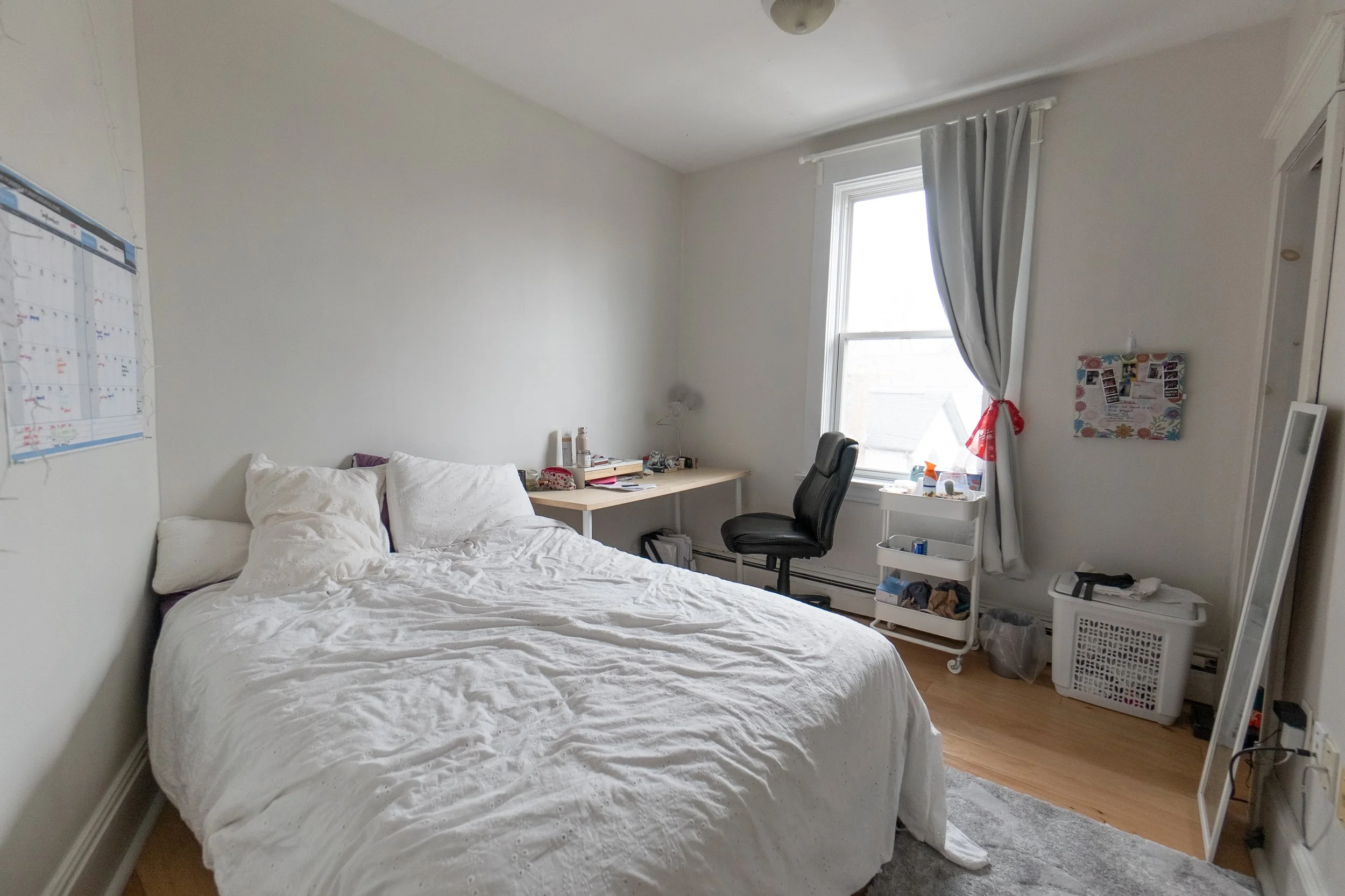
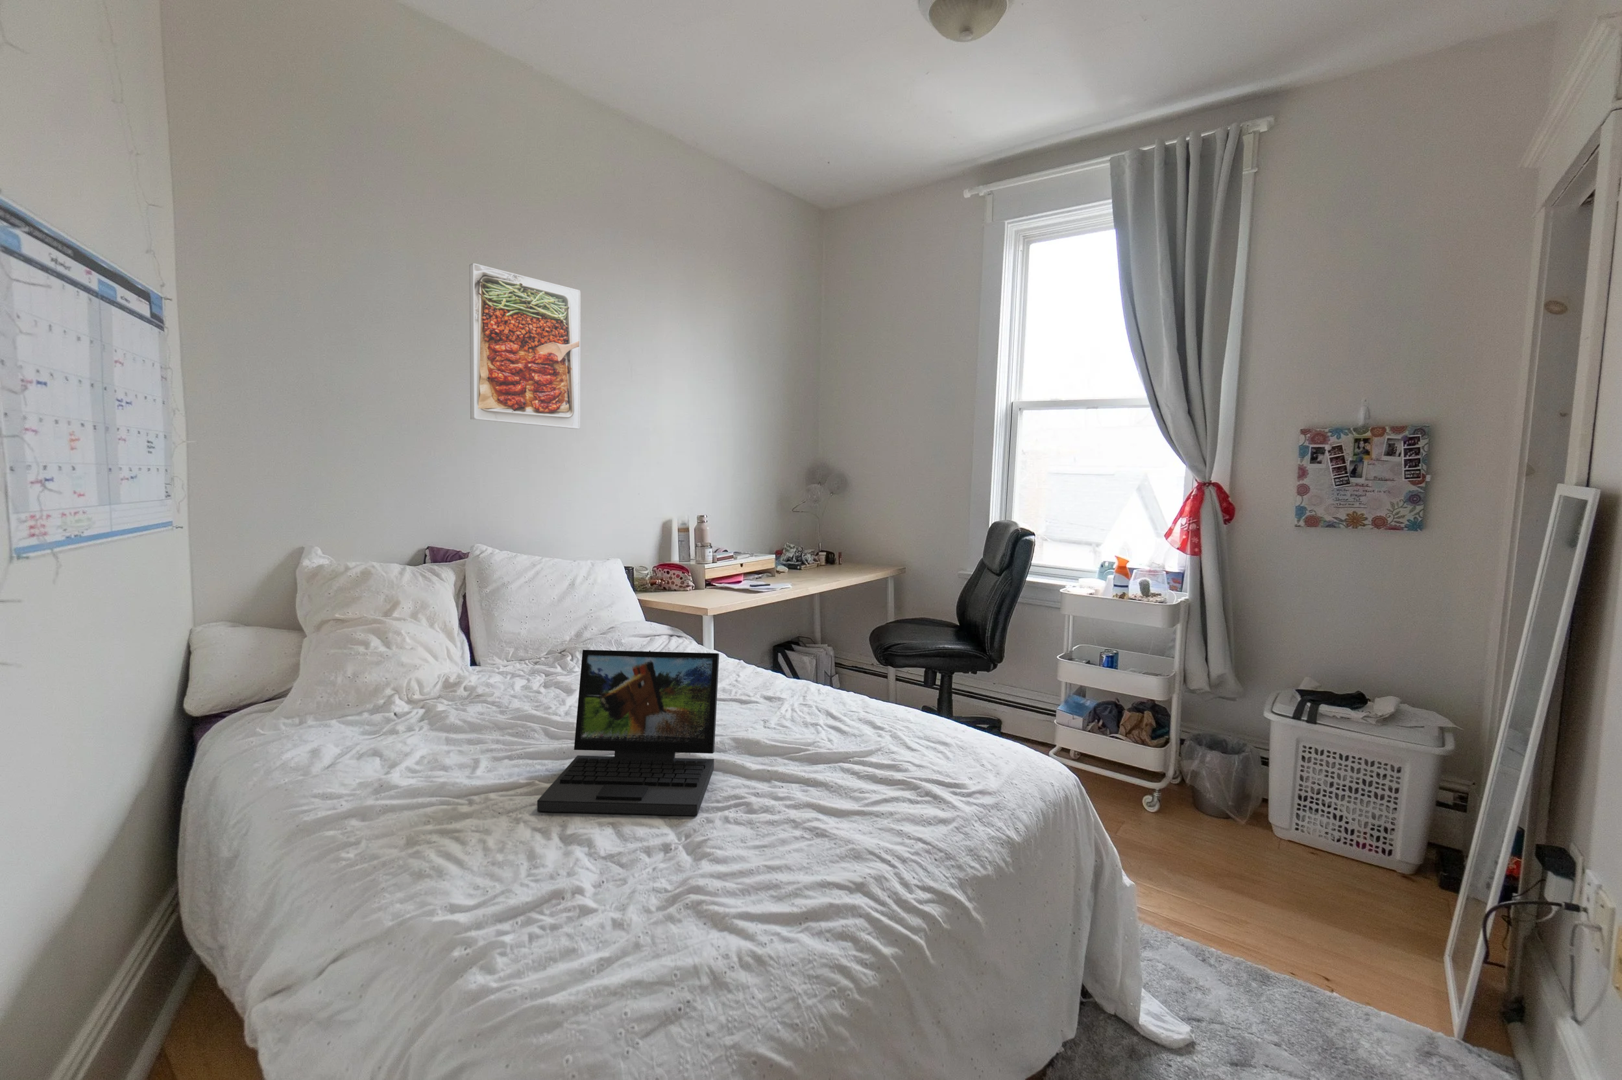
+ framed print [469,263,581,430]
+ laptop [537,648,720,816]
